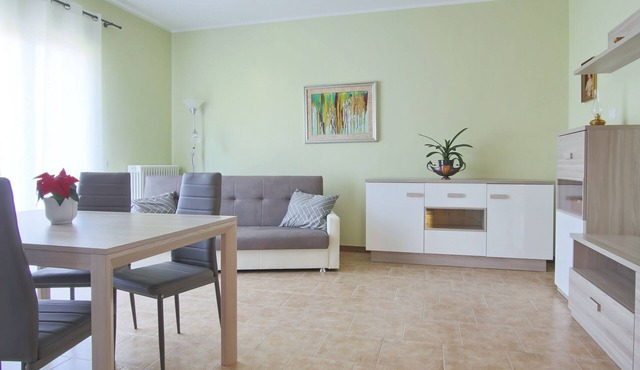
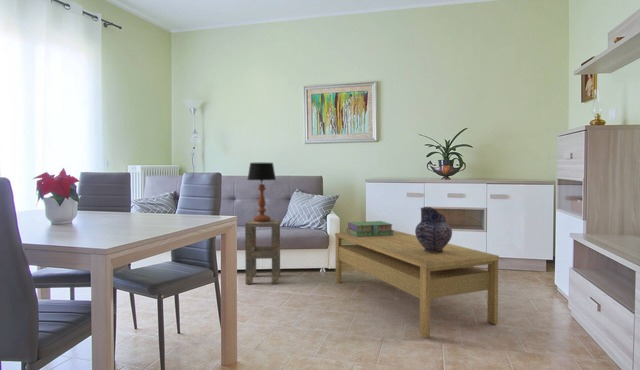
+ coffee table [334,230,500,339]
+ side table [244,218,281,285]
+ stack of books [345,220,395,237]
+ pottery [414,206,453,253]
+ table lamp [247,162,277,222]
